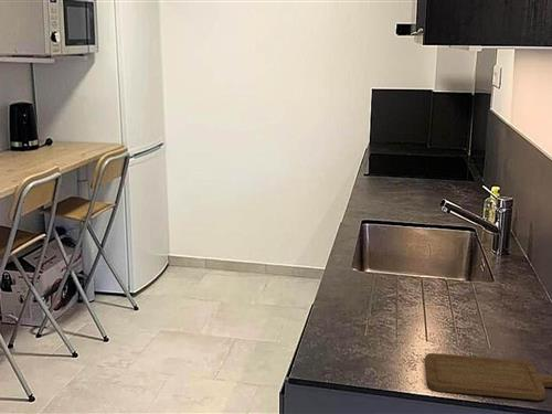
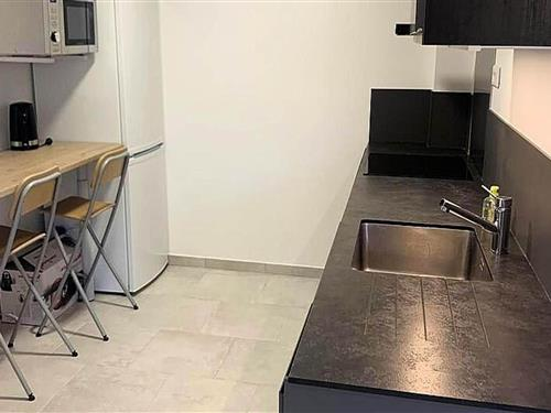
- chopping board [424,352,552,401]
